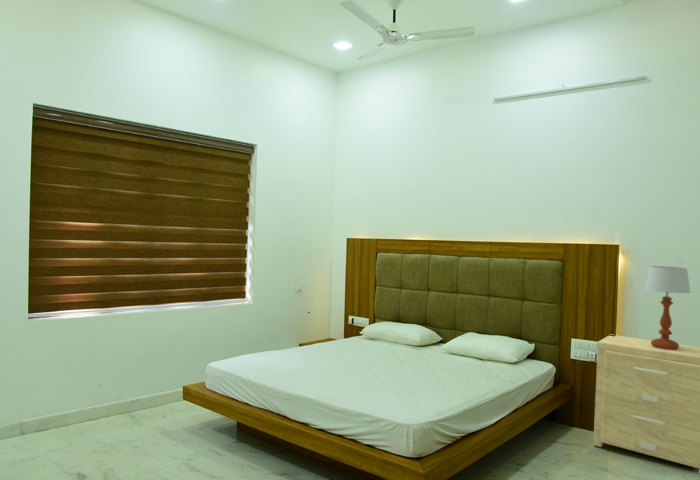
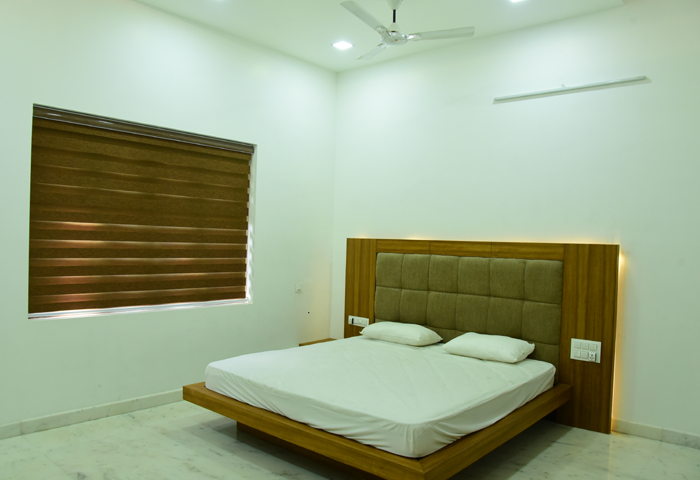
- table lamp [644,265,692,350]
- side table [592,334,700,469]
